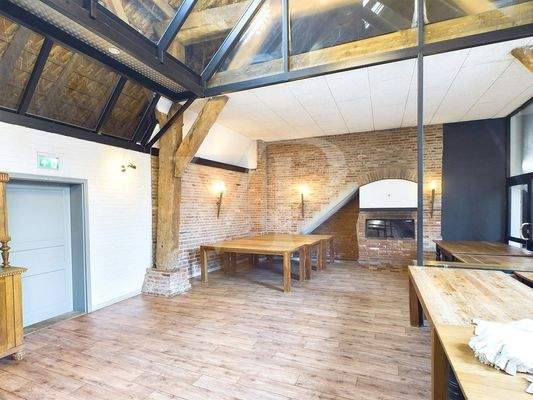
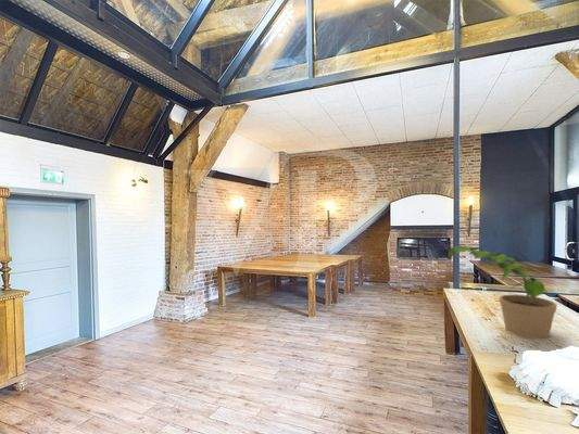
+ potted plant [448,244,558,340]
